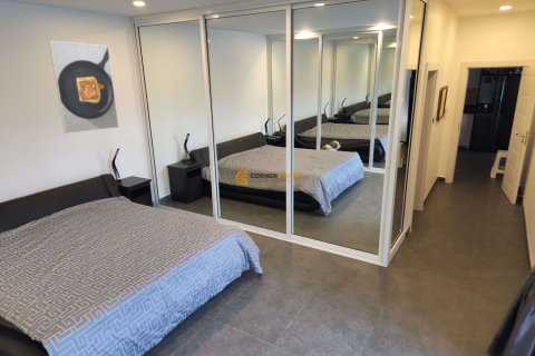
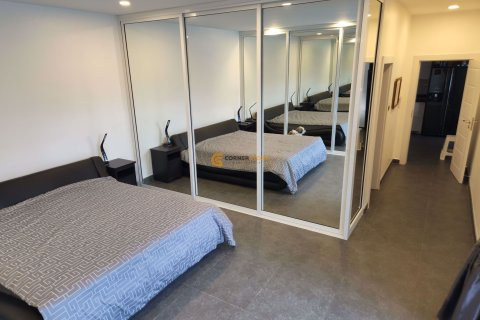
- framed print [48,39,120,135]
